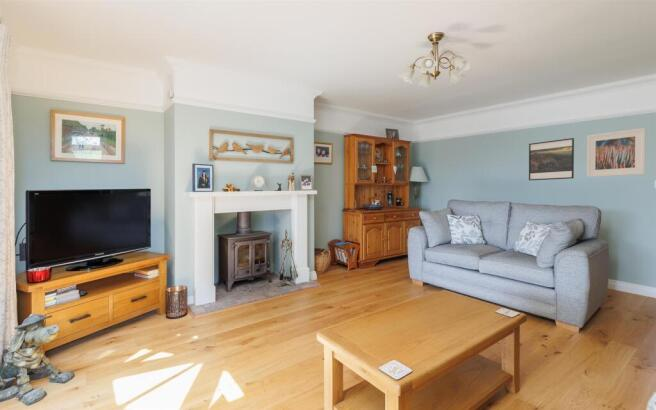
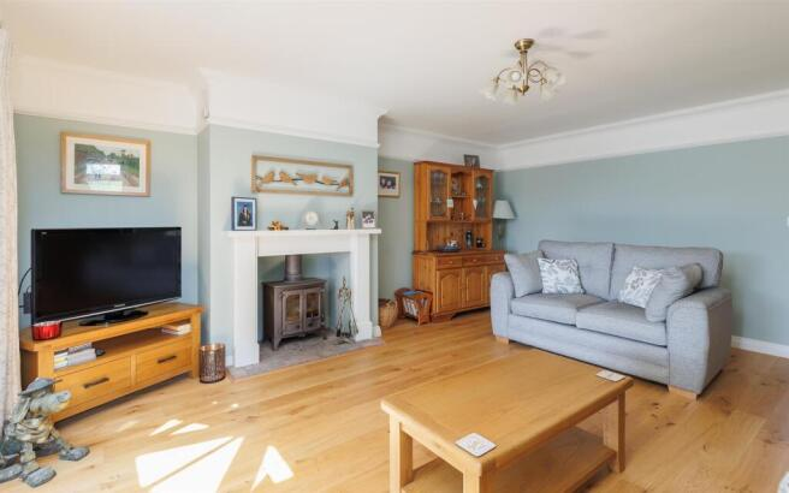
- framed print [586,127,647,178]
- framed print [528,137,575,181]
